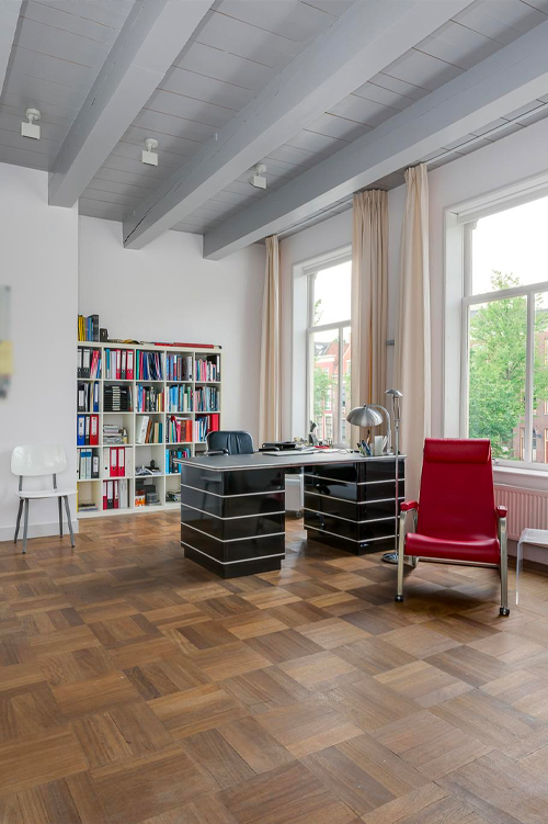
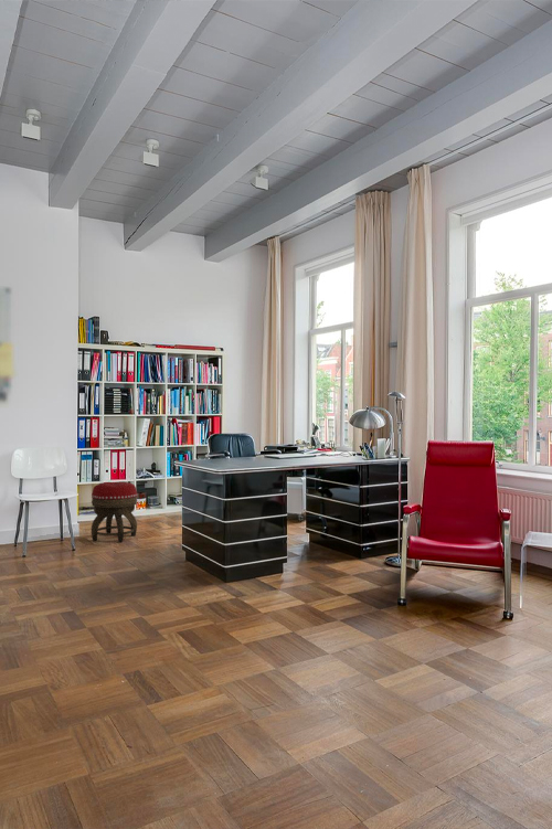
+ footstool [91,480,138,543]
